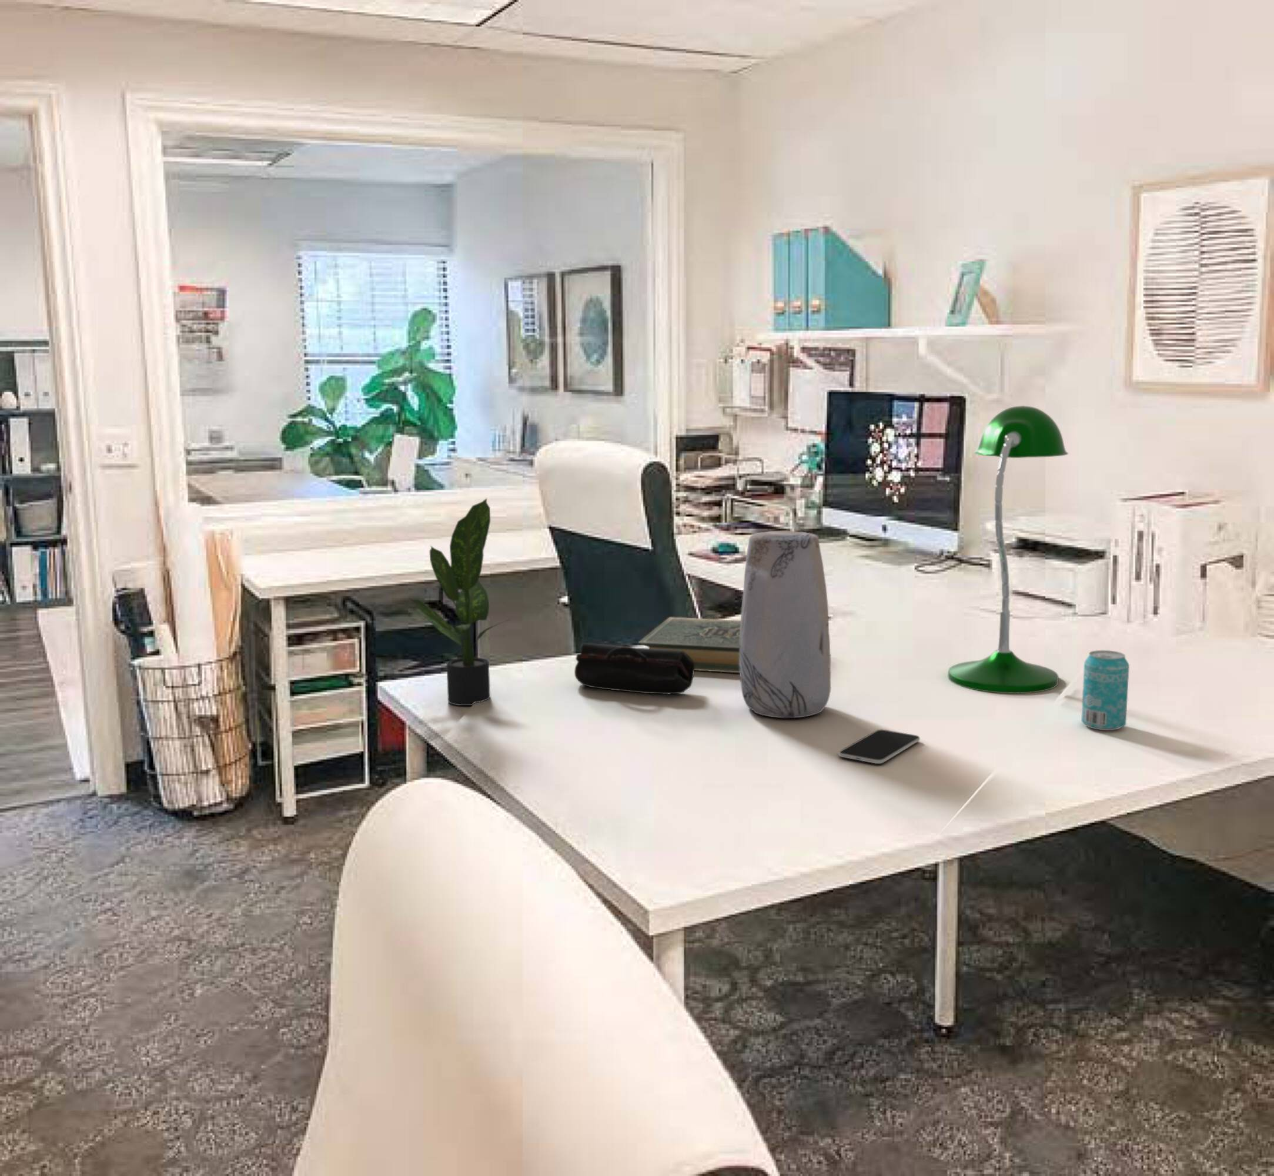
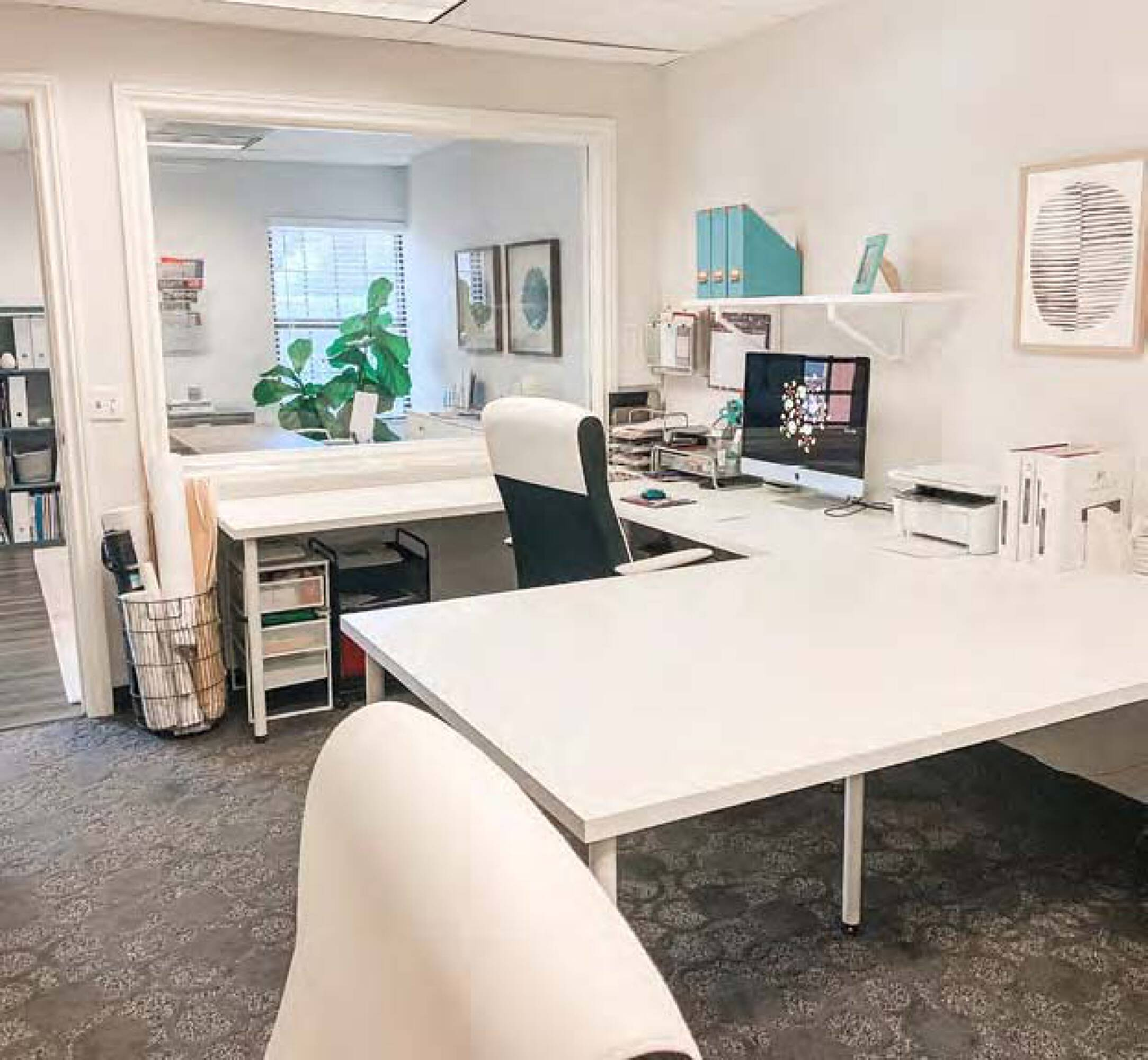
- desk lamp [947,405,1069,695]
- pencil case [574,642,695,695]
- hardback book [637,617,741,673]
- beverage can [1081,650,1130,731]
- potted plant [408,497,513,707]
- smartphone [838,729,921,764]
- vase [739,530,831,719]
